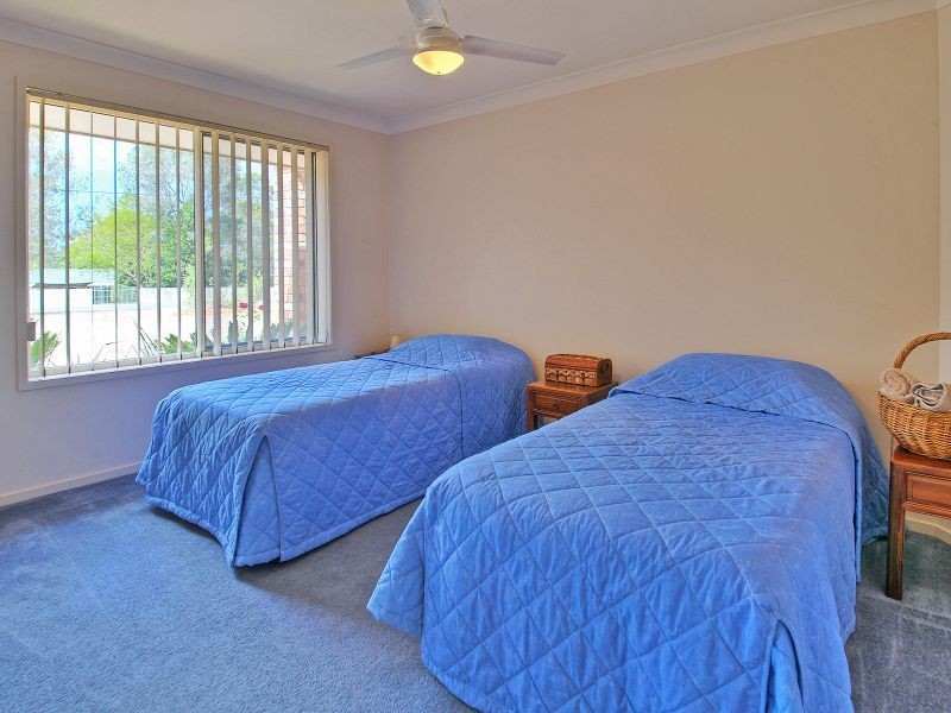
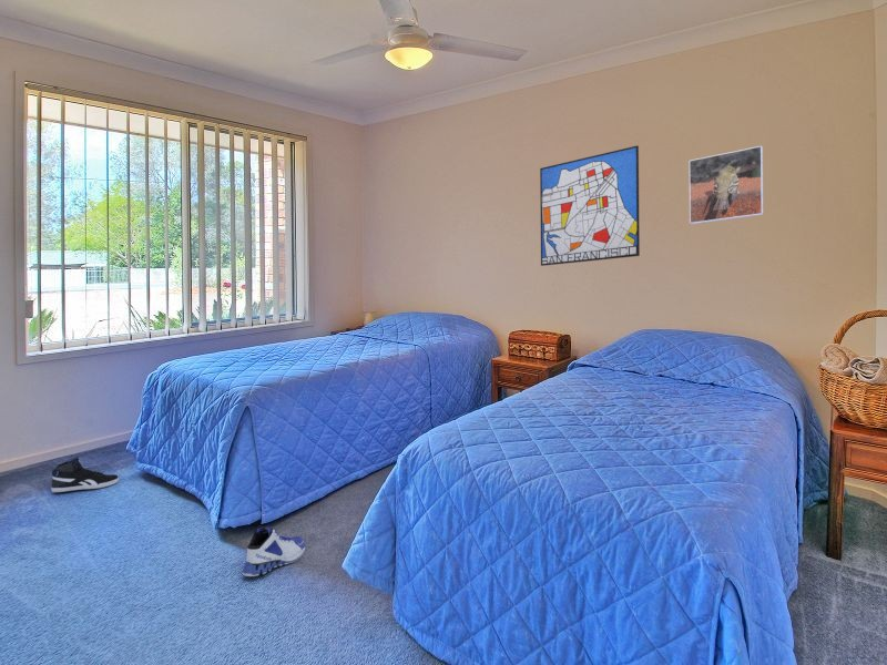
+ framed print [689,145,764,225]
+ sneaker [242,524,306,577]
+ sneaker [50,457,120,493]
+ wall art [539,144,641,267]
